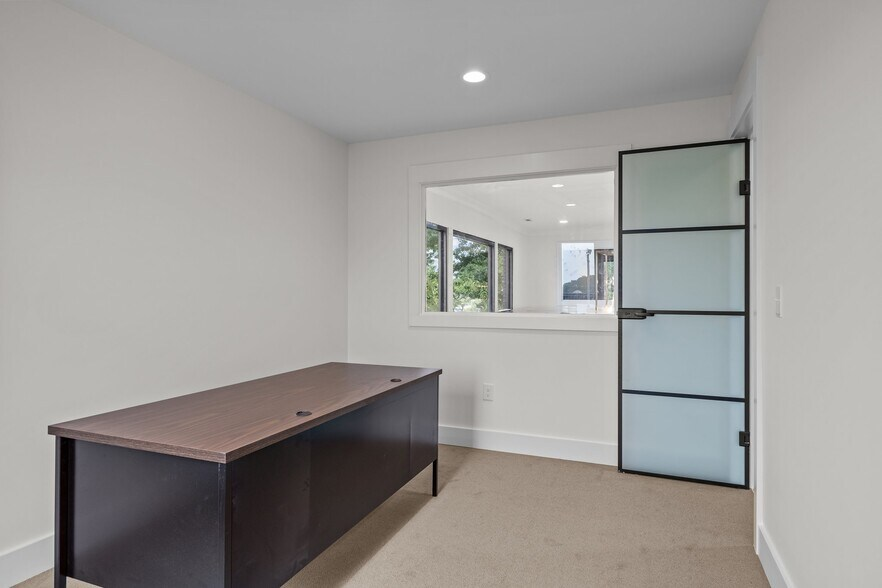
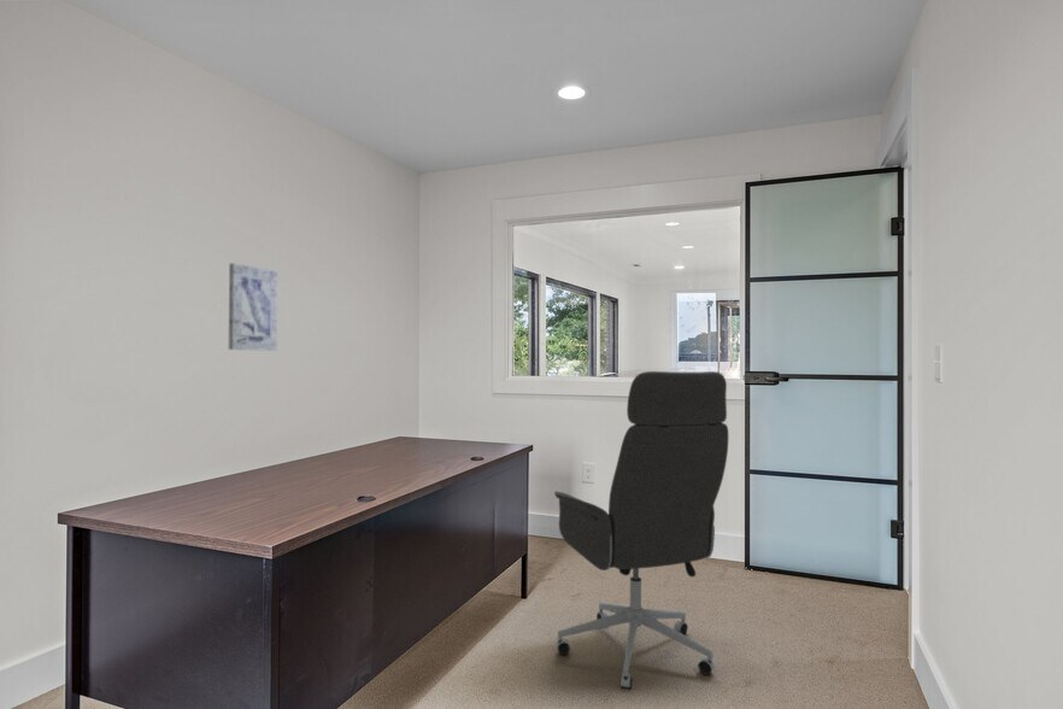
+ office chair [553,370,729,691]
+ wall art [228,262,278,352]
